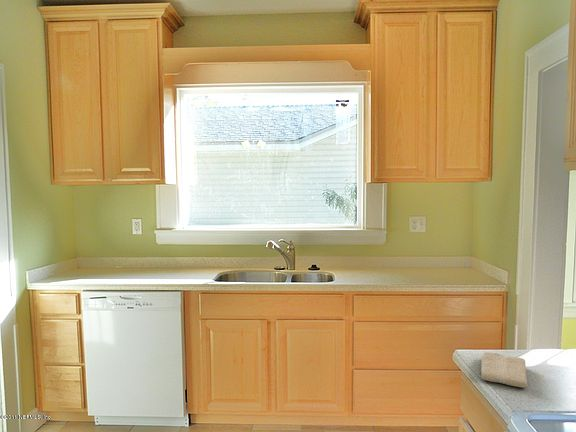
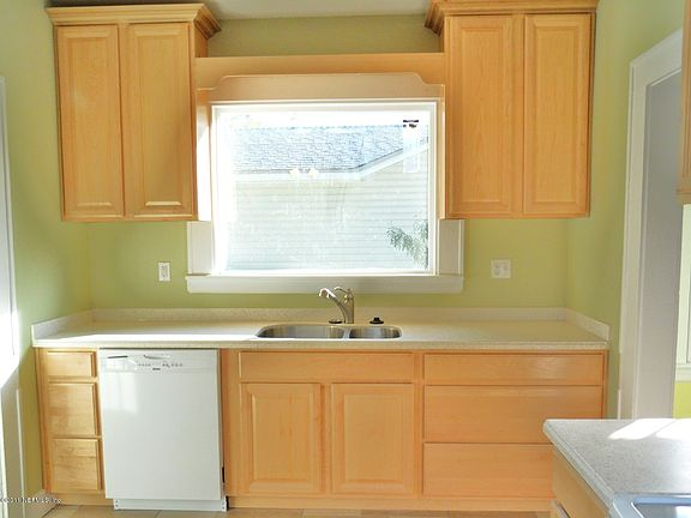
- washcloth [480,351,529,389]
